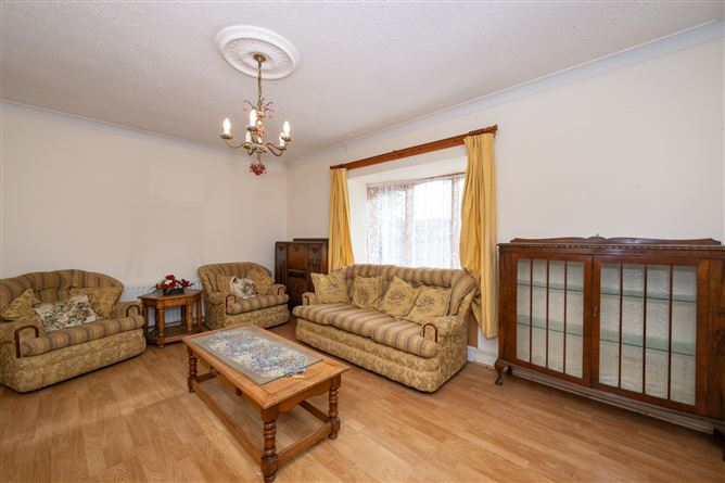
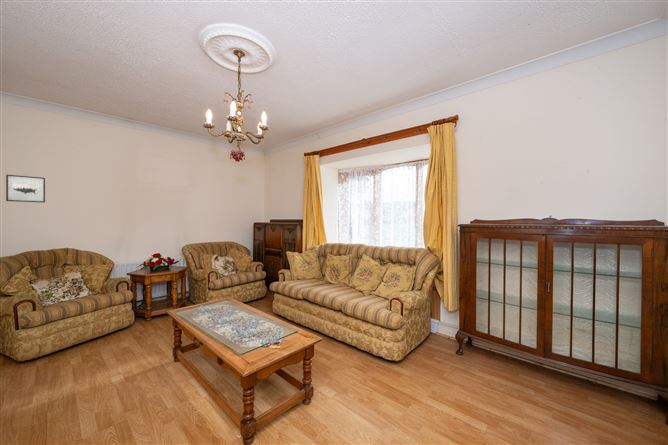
+ wall art [5,174,46,204]
